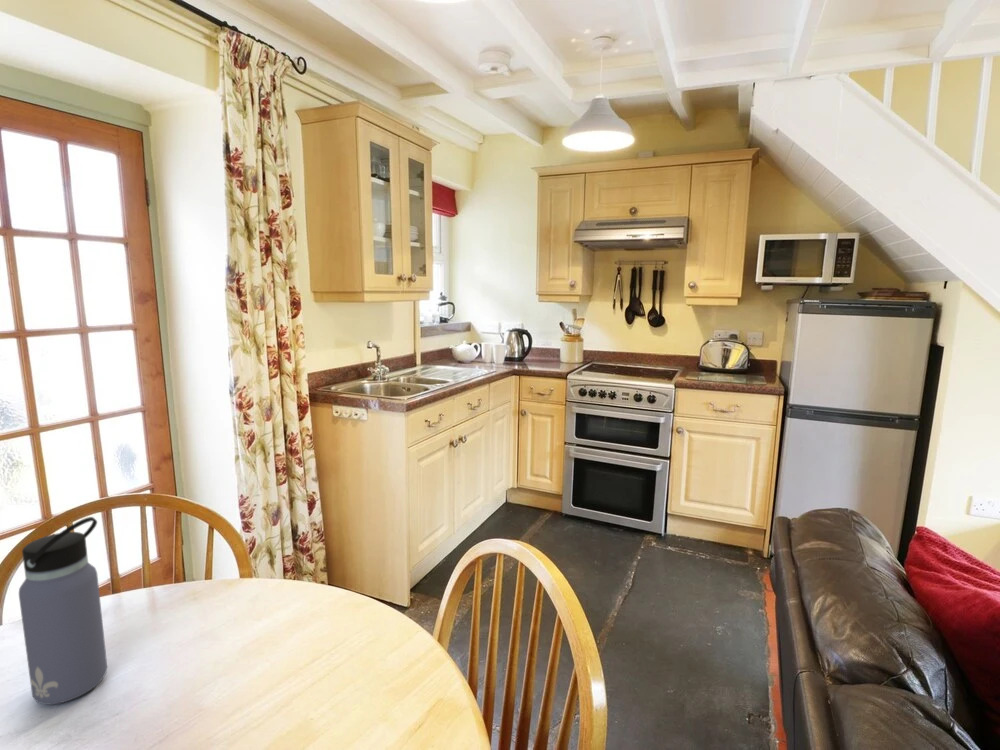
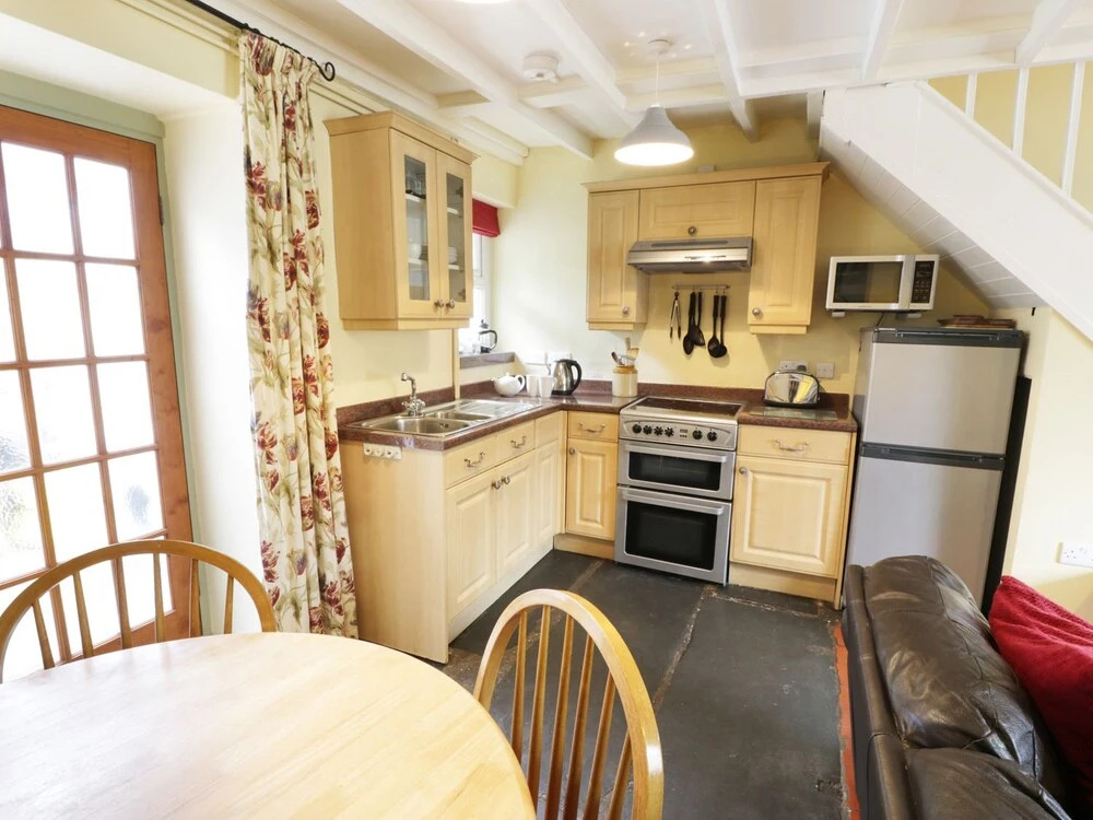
- water bottle [18,516,108,706]
